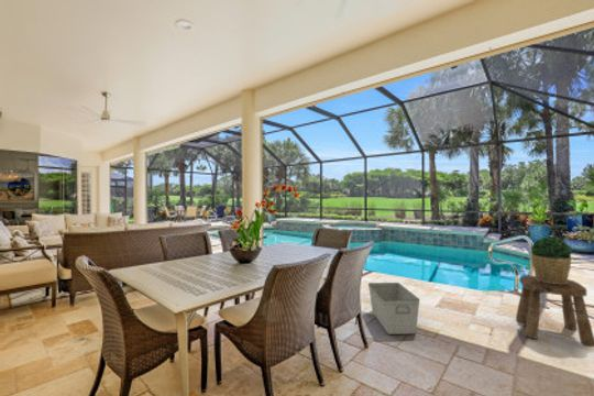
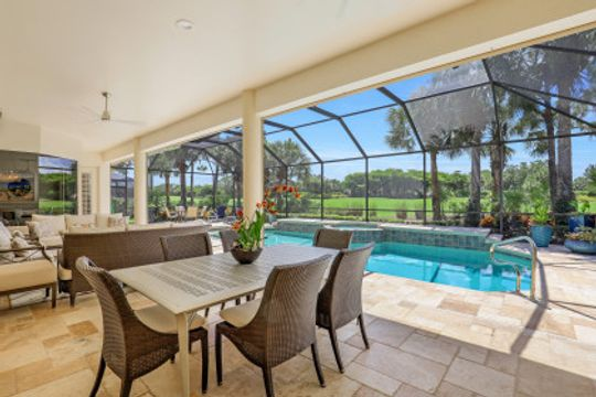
- potted plant [529,235,573,285]
- stool [515,274,594,348]
- storage bin [367,282,421,336]
